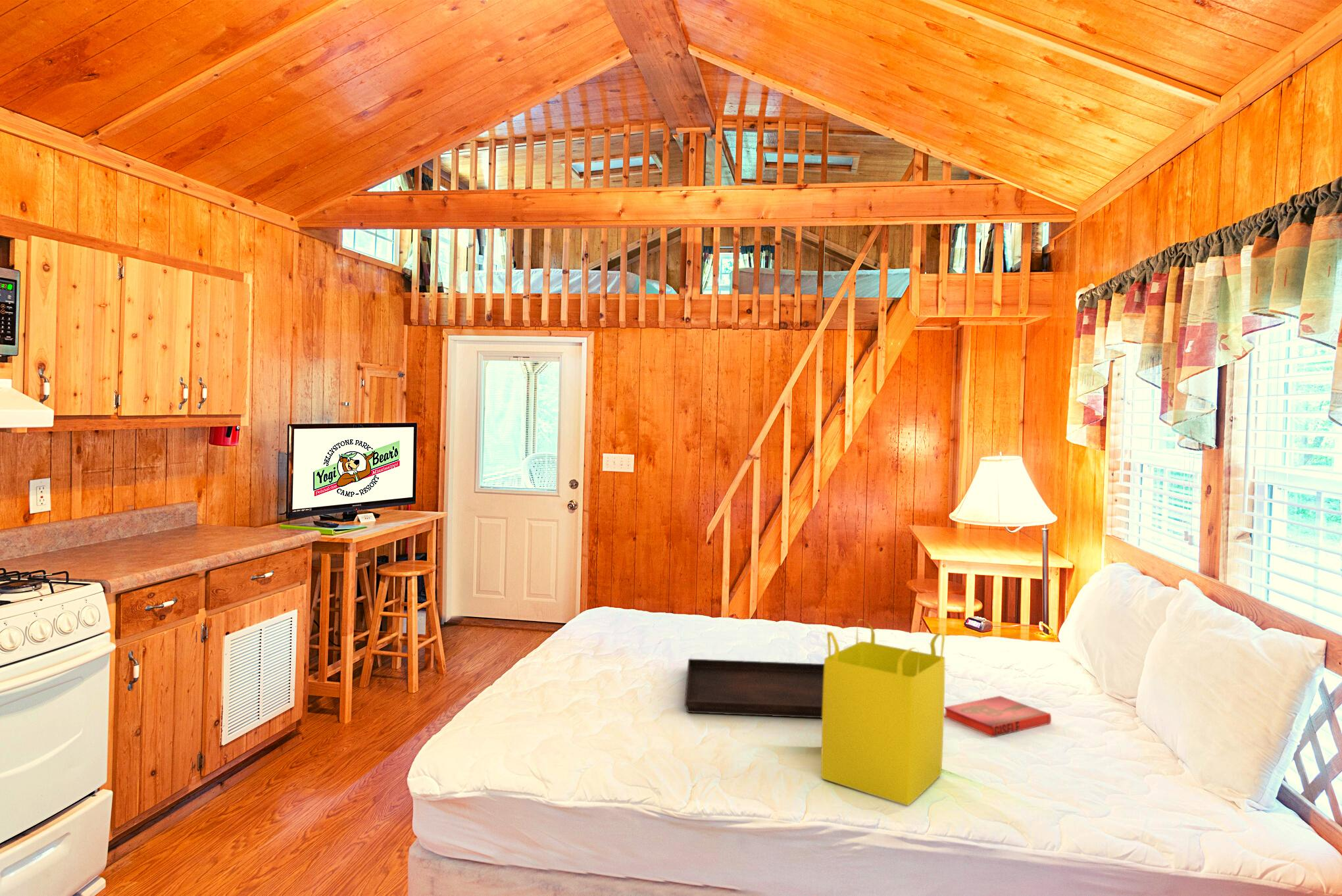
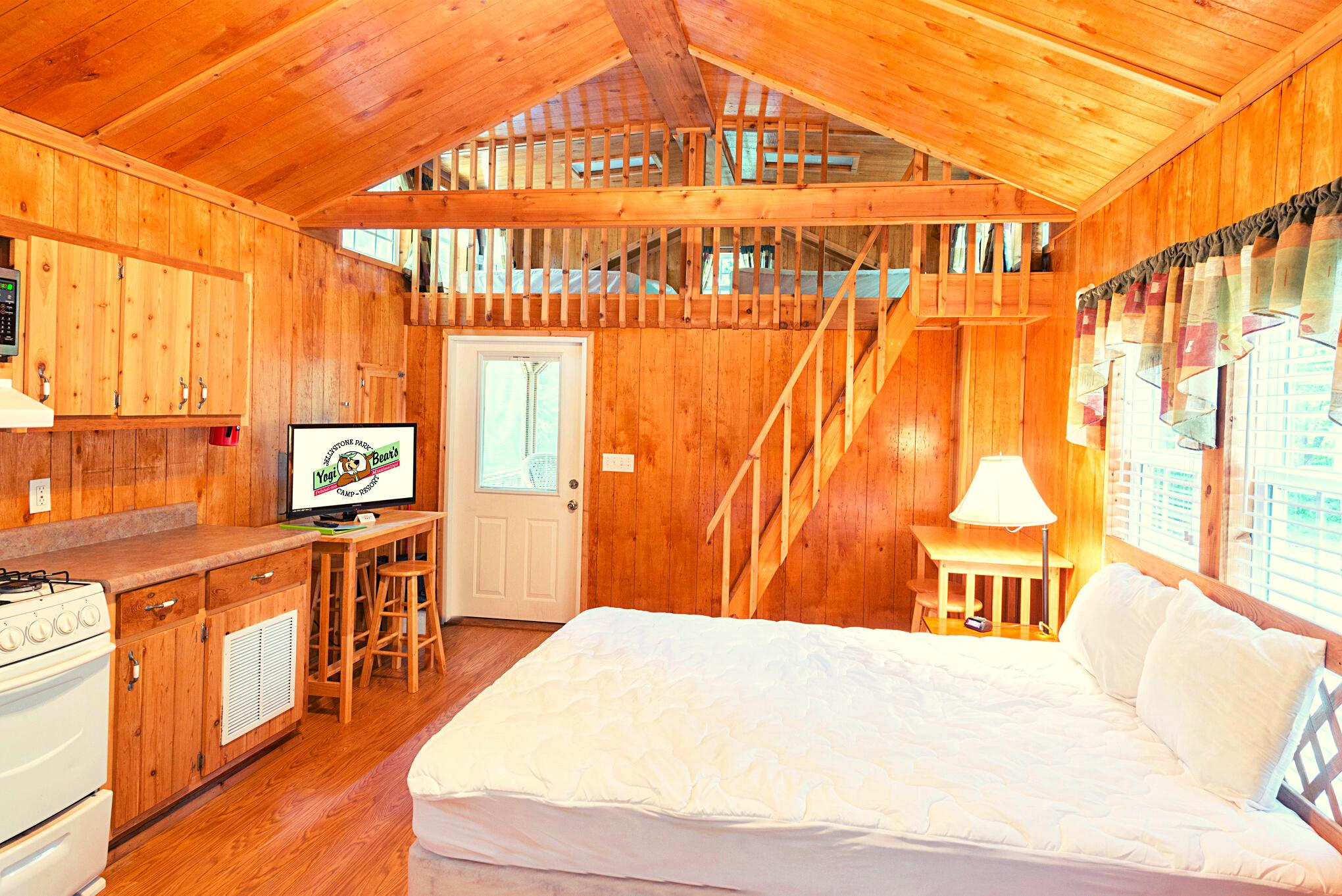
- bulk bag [820,618,945,806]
- hardback book [944,695,1052,738]
- serving tray [684,658,824,719]
